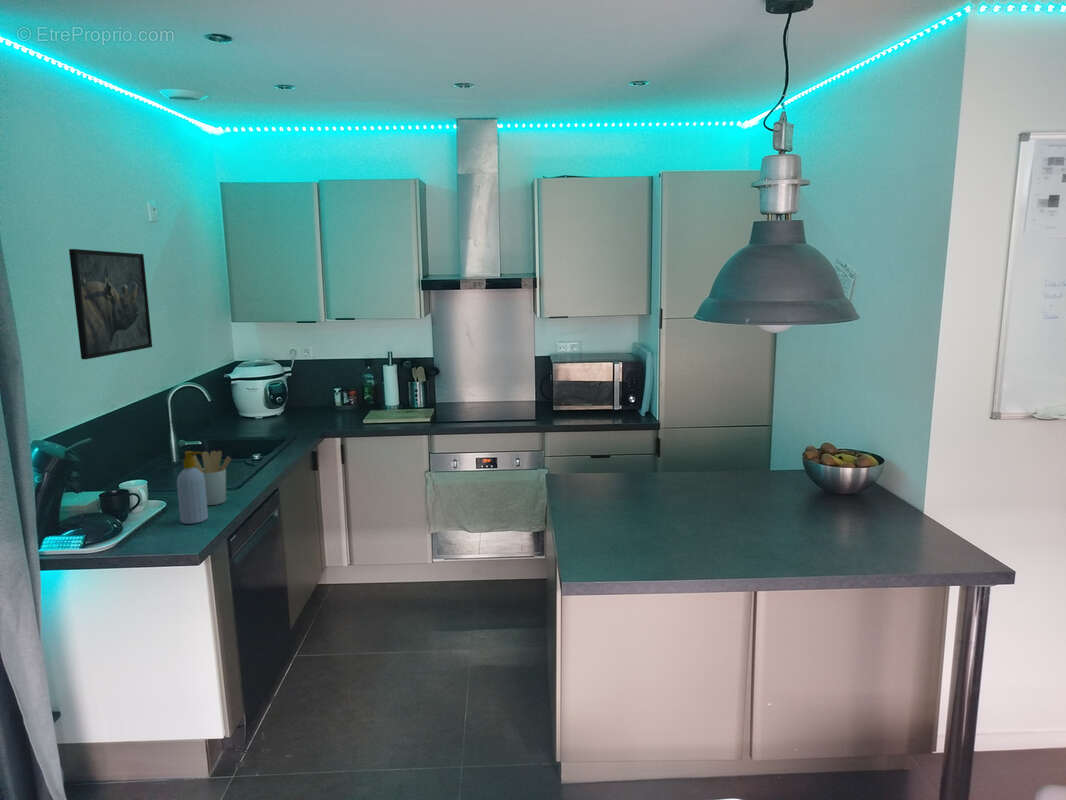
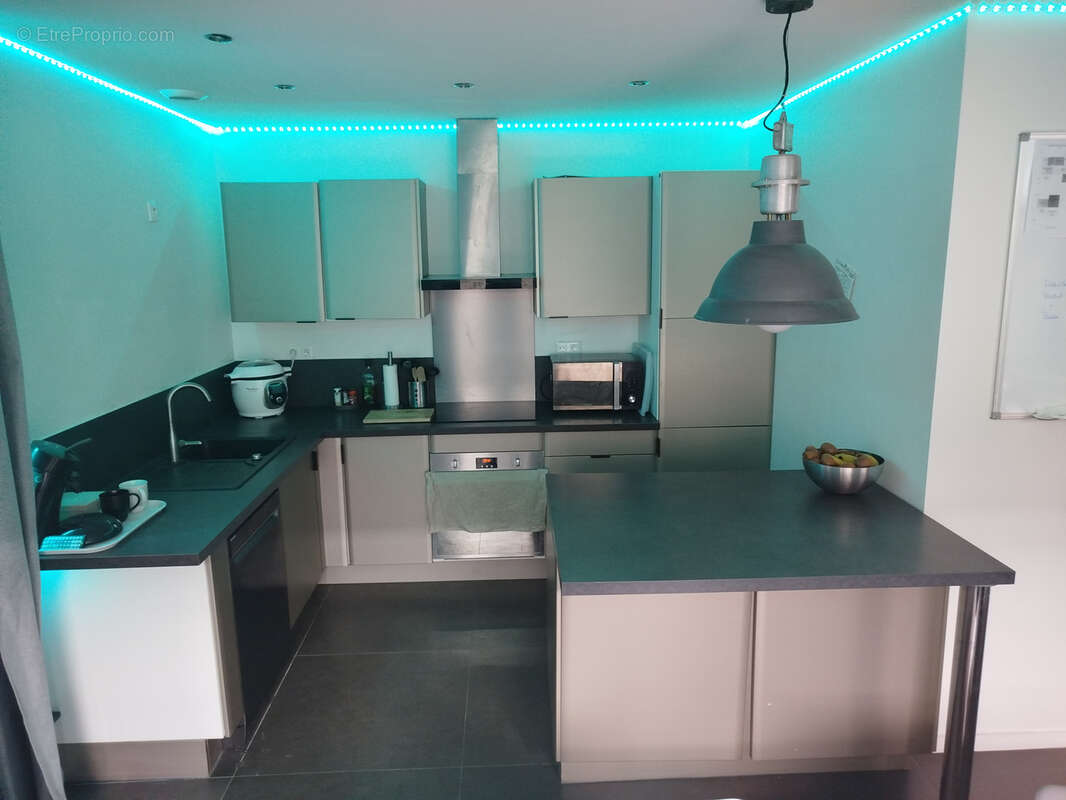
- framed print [68,248,153,360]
- utensil holder [192,450,232,506]
- soap bottle [176,450,209,525]
